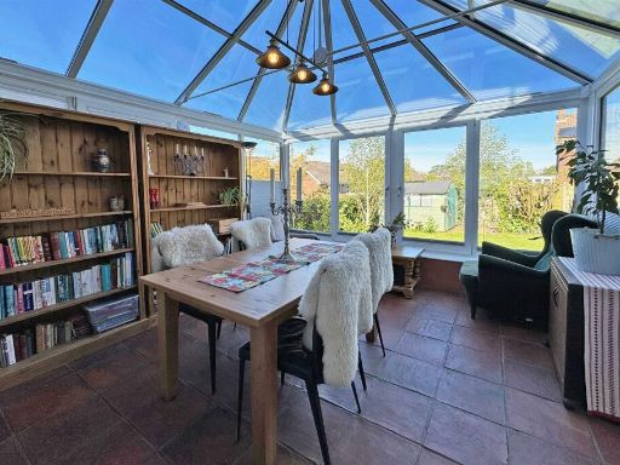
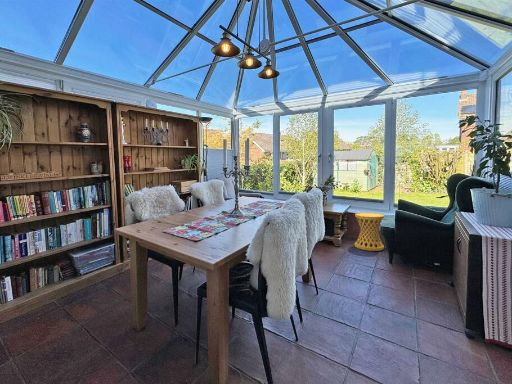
+ side table [354,212,386,252]
